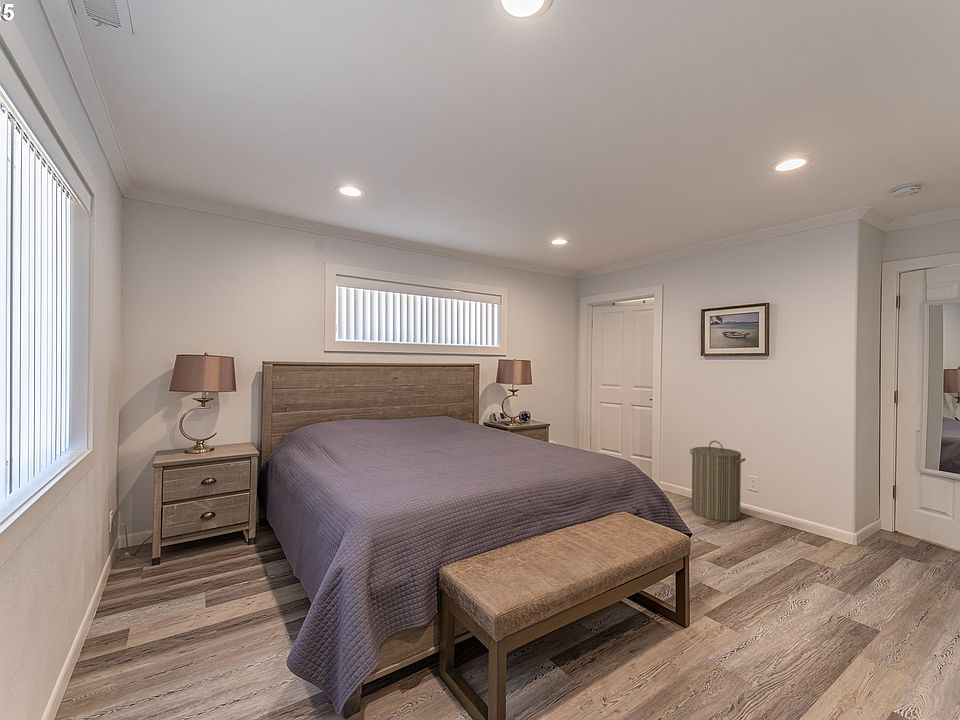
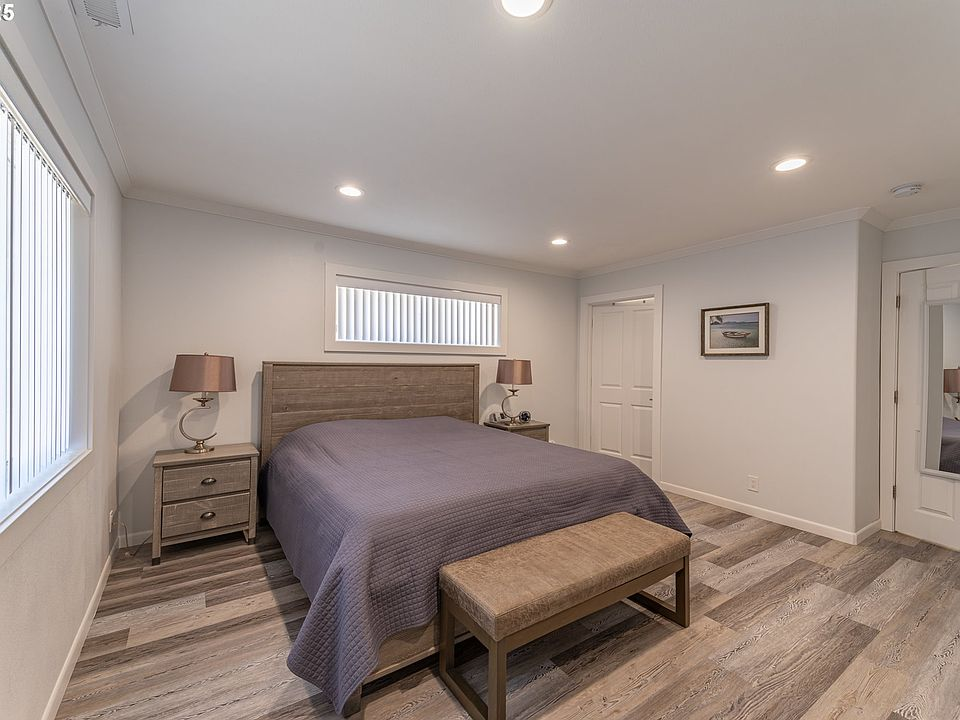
- laundry hamper [689,440,747,522]
